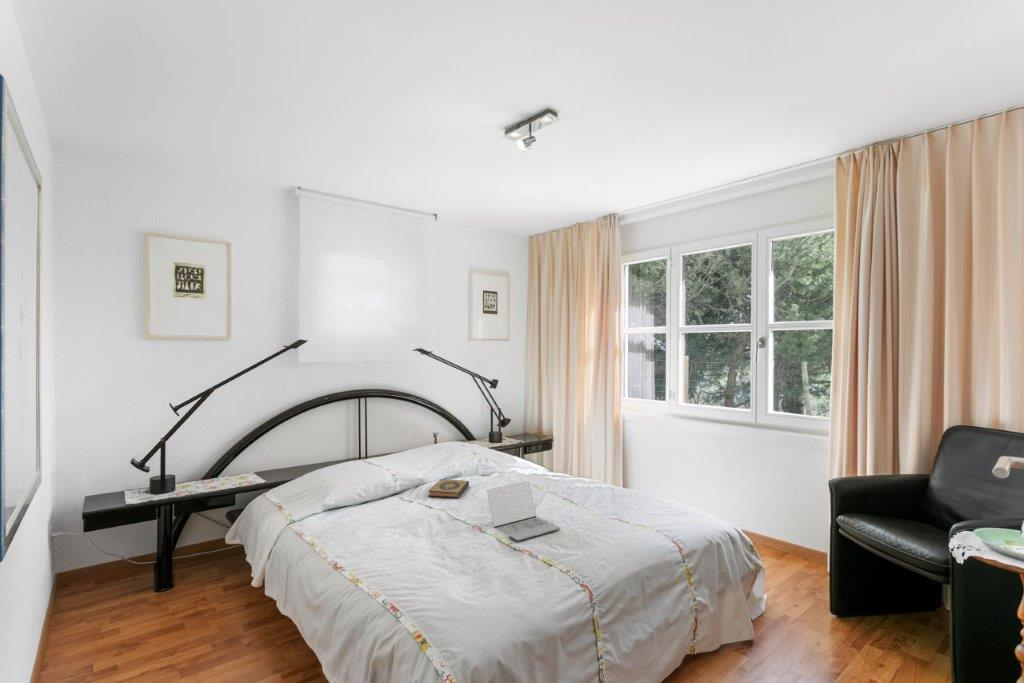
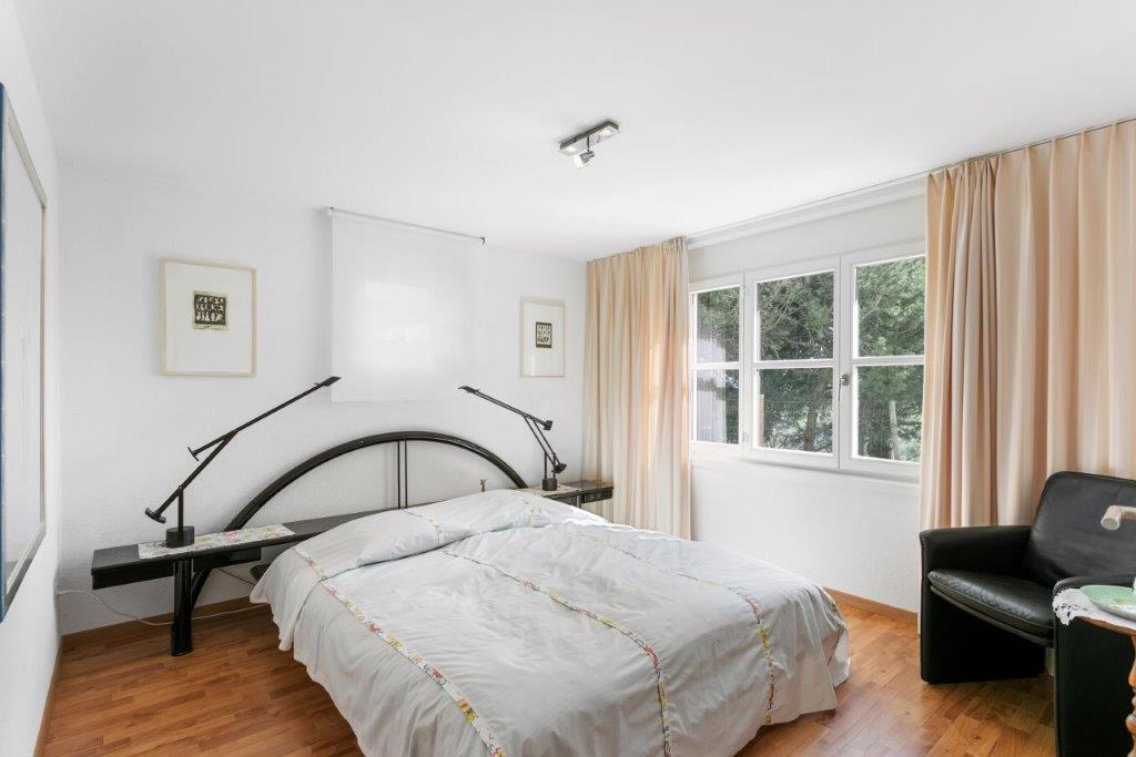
- laptop [486,481,561,542]
- hardback book [428,478,470,499]
